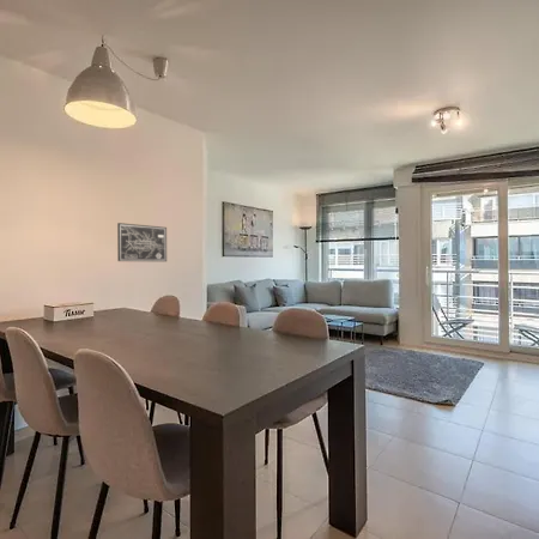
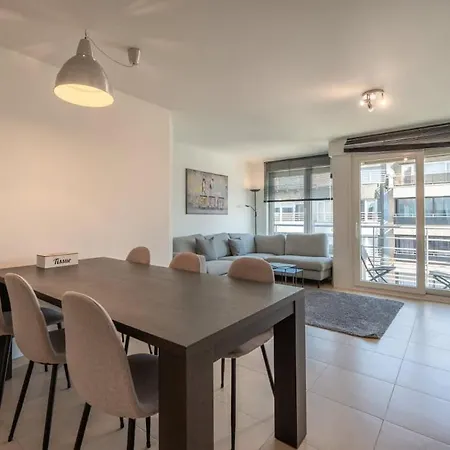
- wall art [116,222,168,262]
